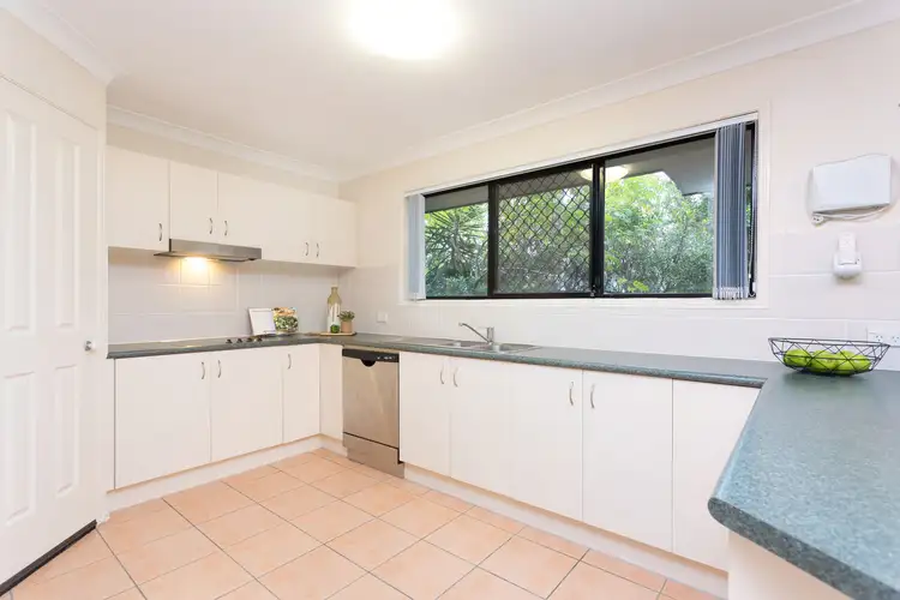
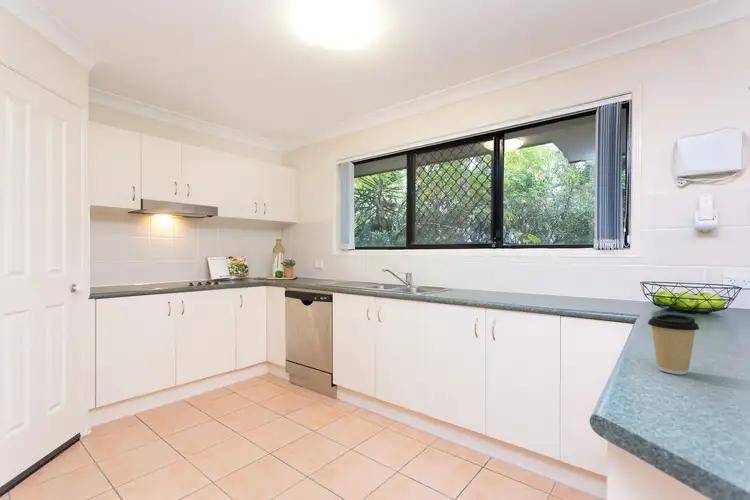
+ coffee cup [647,313,700,375]
